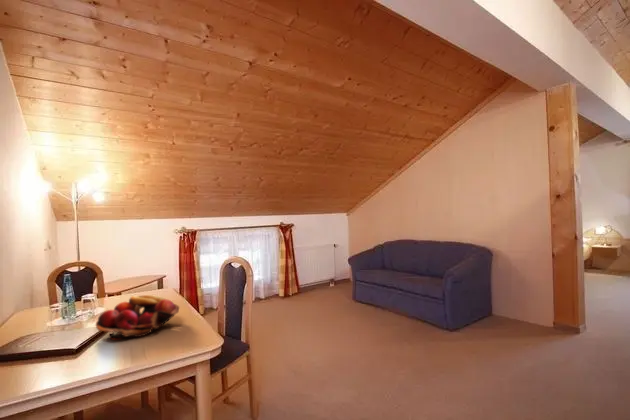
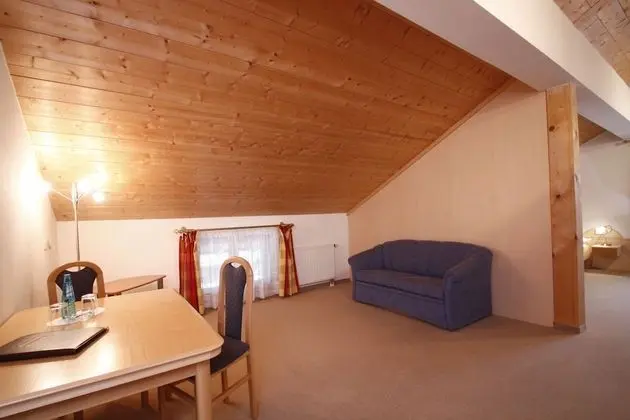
- fruit basket [95,294,180,341]
